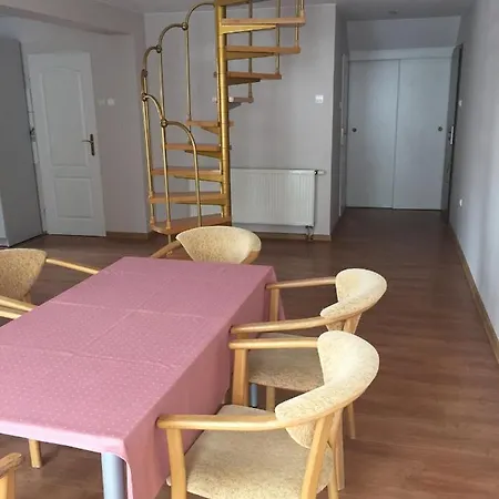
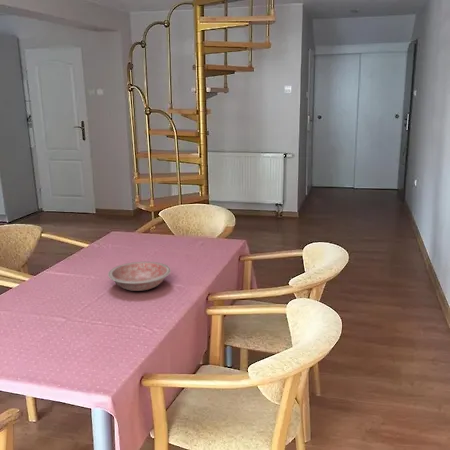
+ bowl [107,261,171,292]
